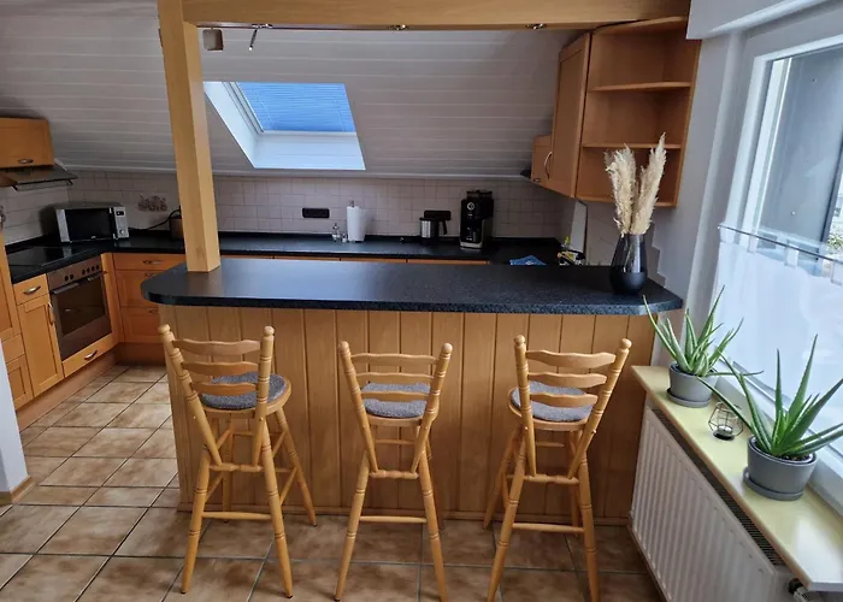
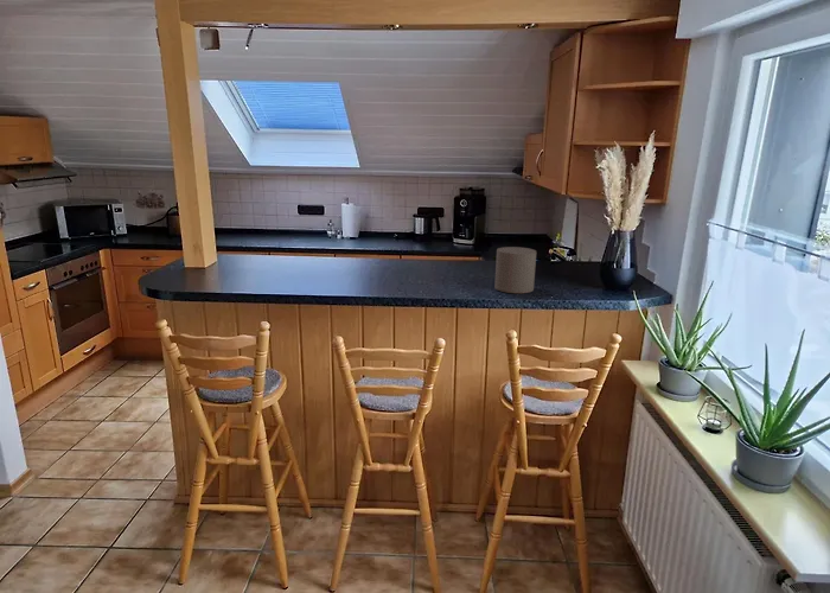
+ candle [493,246,537,294]
